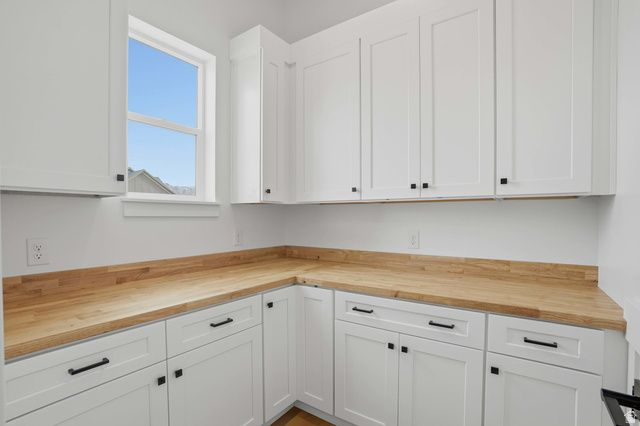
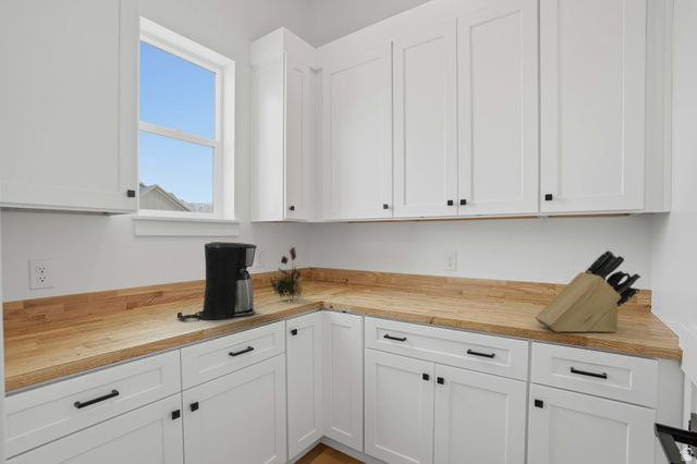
+ flower [267,246,306,302]
+ knife block [534,249,641,333]
+ coffee maker [176,241,258,320]
